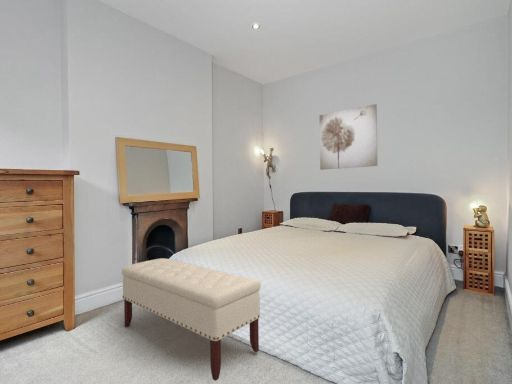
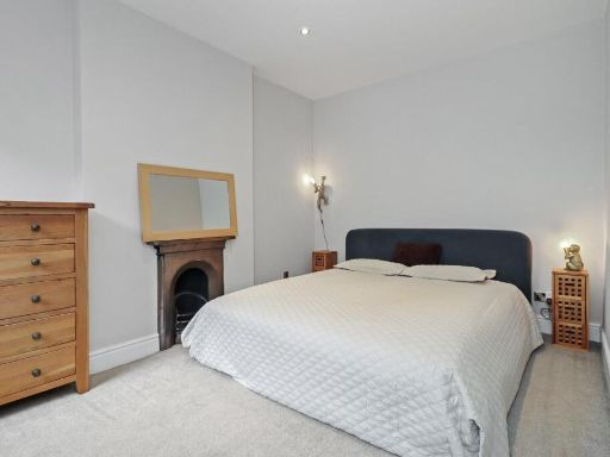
- bench [121,257,261,382]
- wall art [319,103,378,171]
